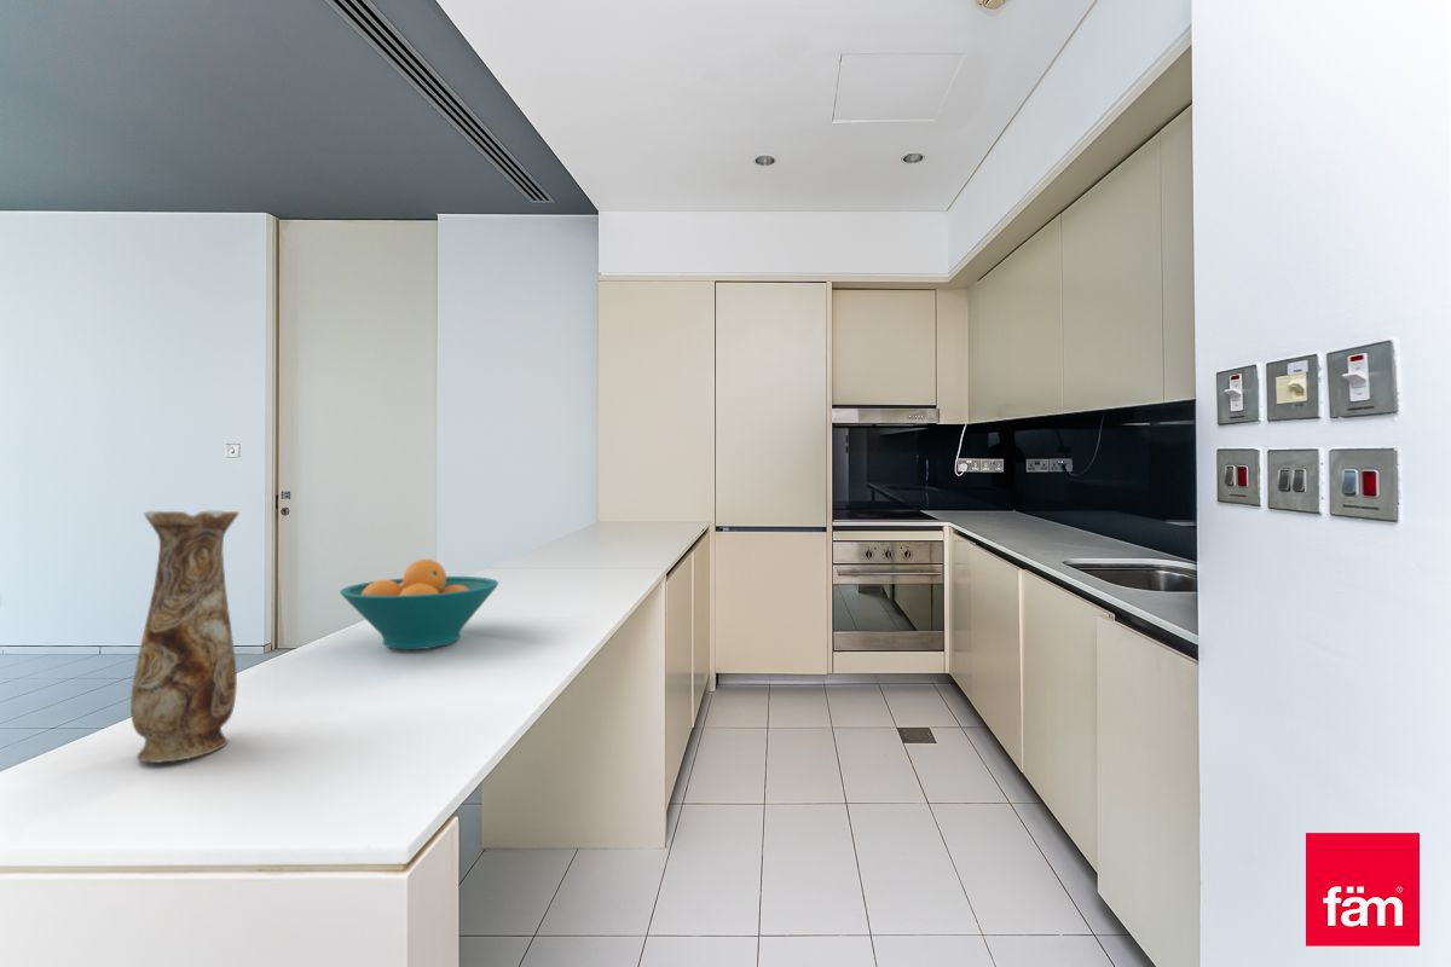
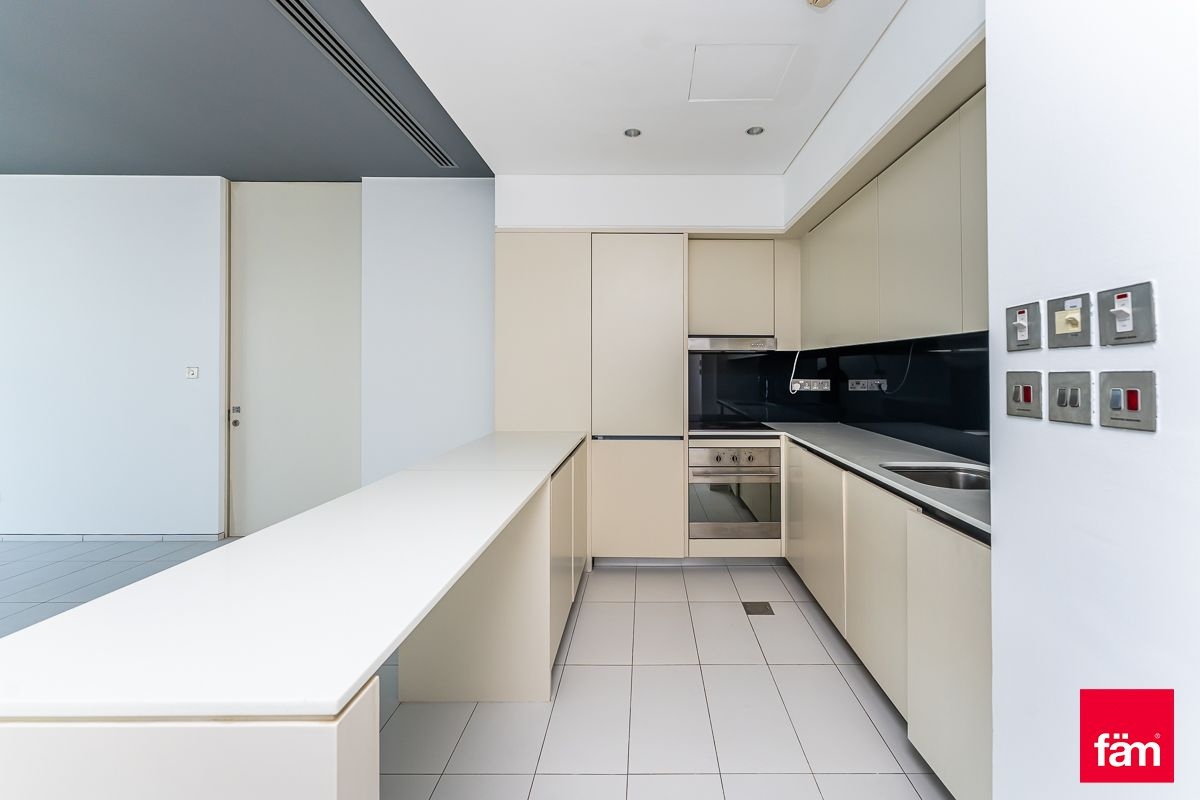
- fruit bowl [339,558,499,650]
- vase [129,510,241,764]
